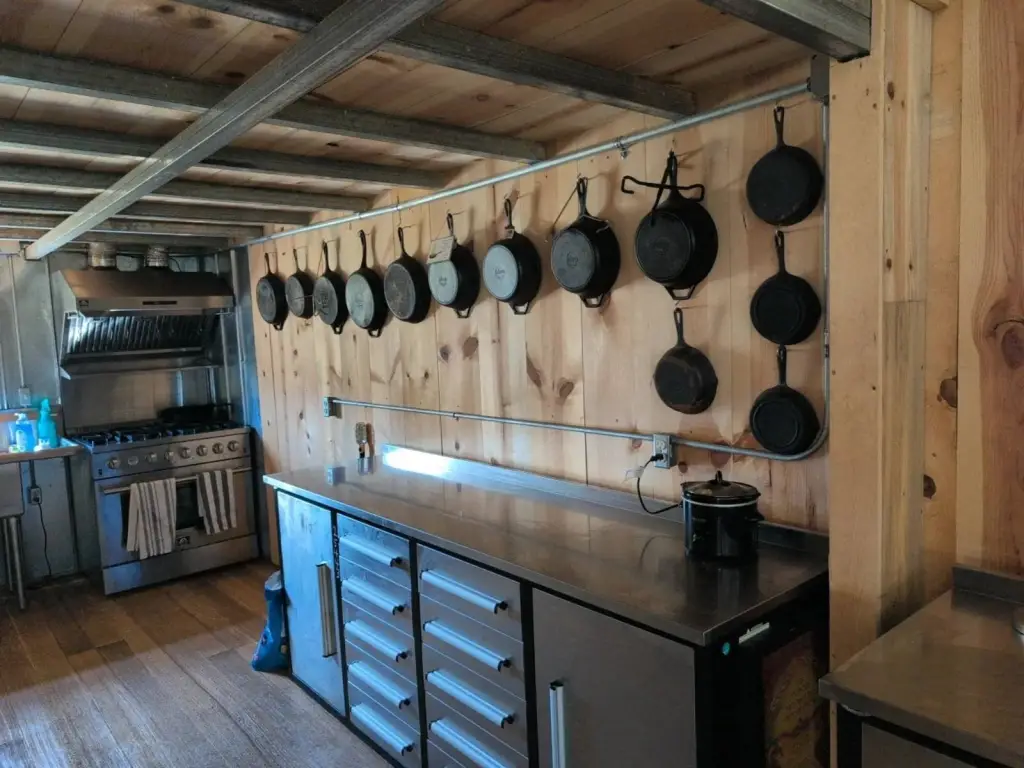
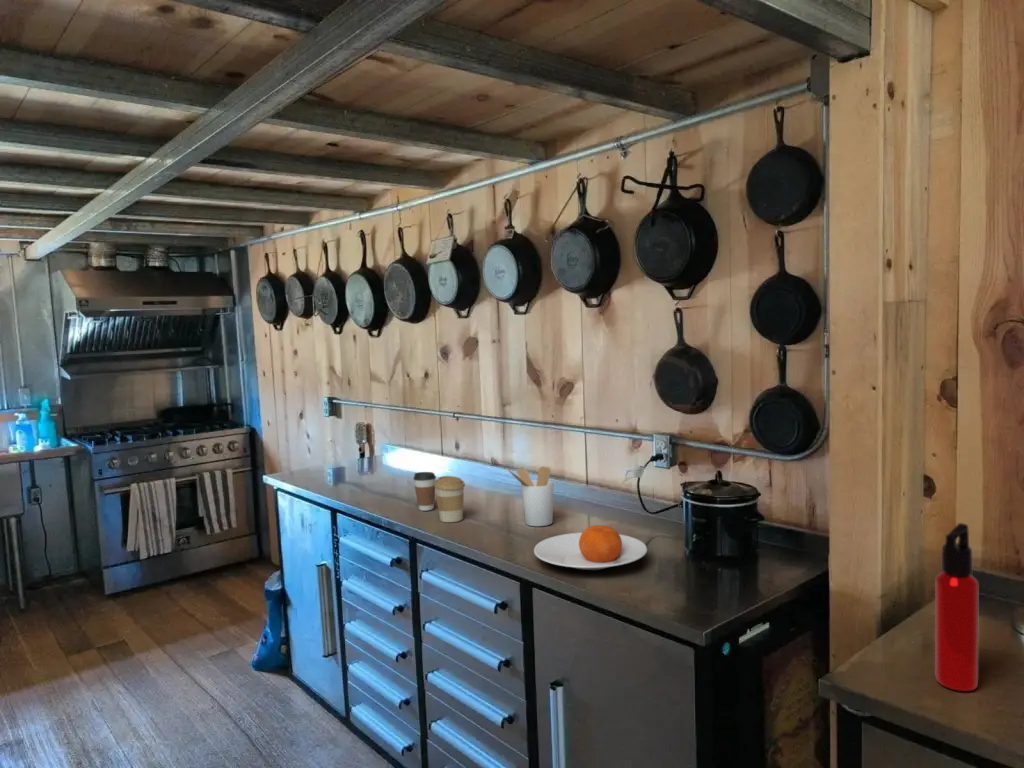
+ coffee cup [413,471,437,512]
+ water bottle [934,522,979,692]
+ utensil holder [506,465,554,527]
+ plate [533,524,648,571]
+ coffee cup [434,475,466,523]
